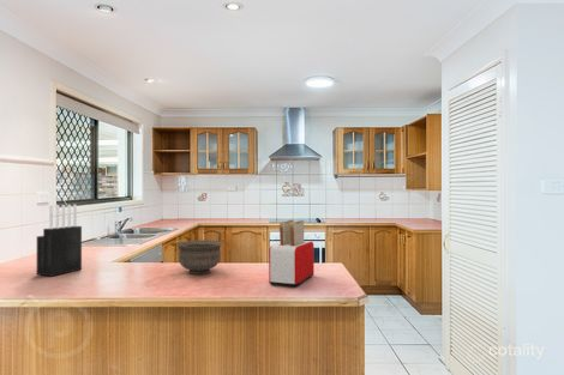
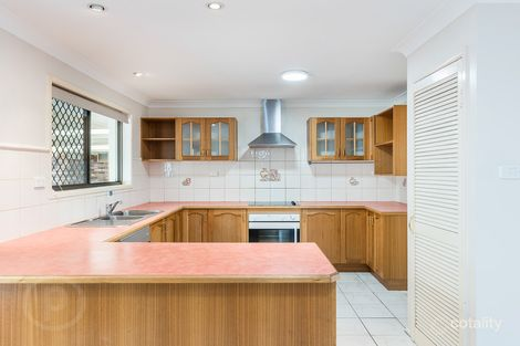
- knife block [36,204,83,278]
- bowl [175,240,224,276]
- toaster [268,219,316,288]
